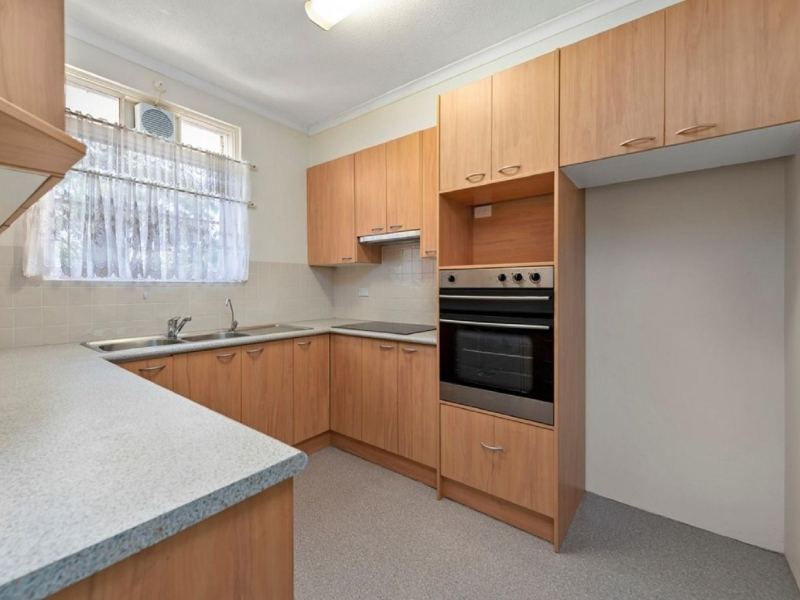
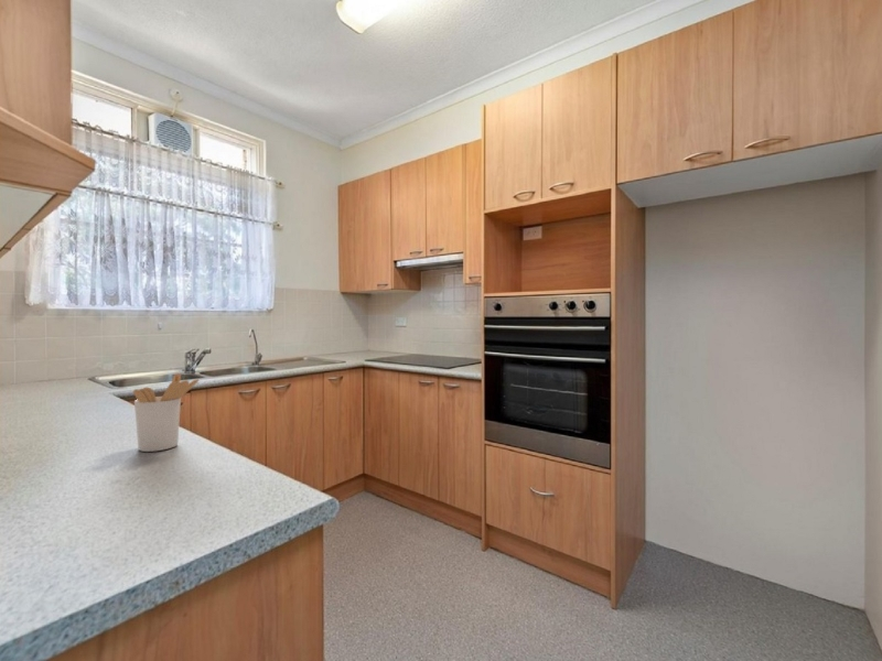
+ utensil holder [132,372,200,453]
